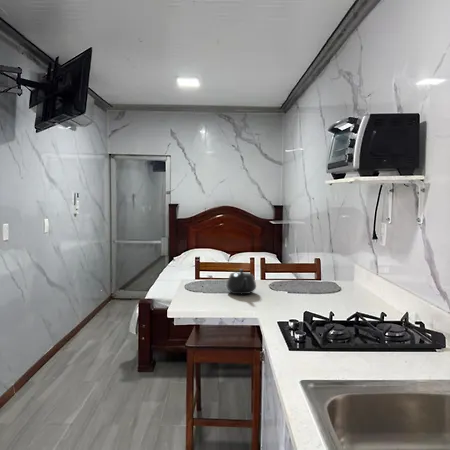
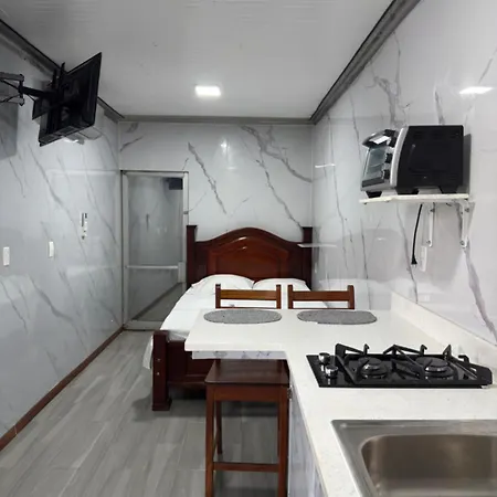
- teapot [225,268,257,295]
